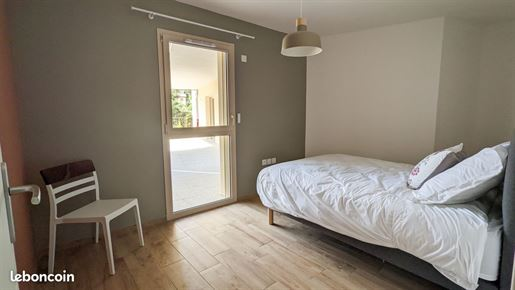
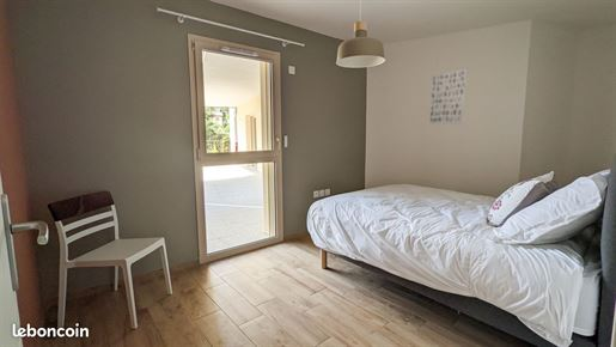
+ wall art [428,68,468,126]
